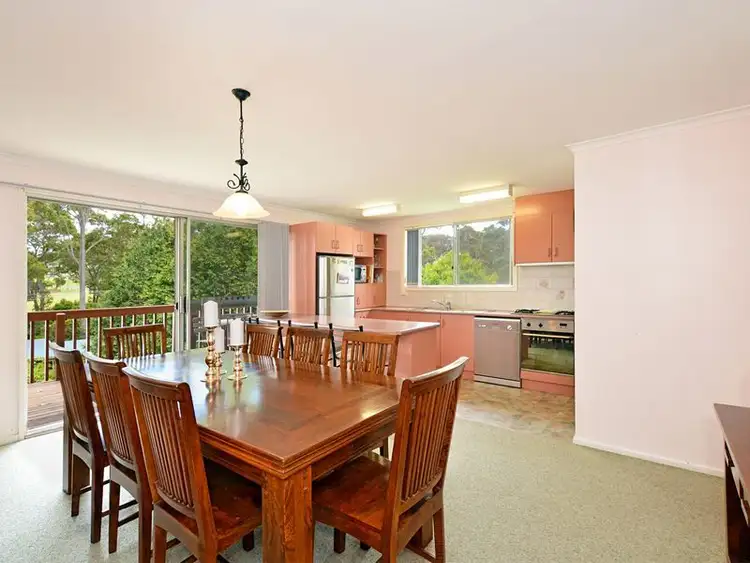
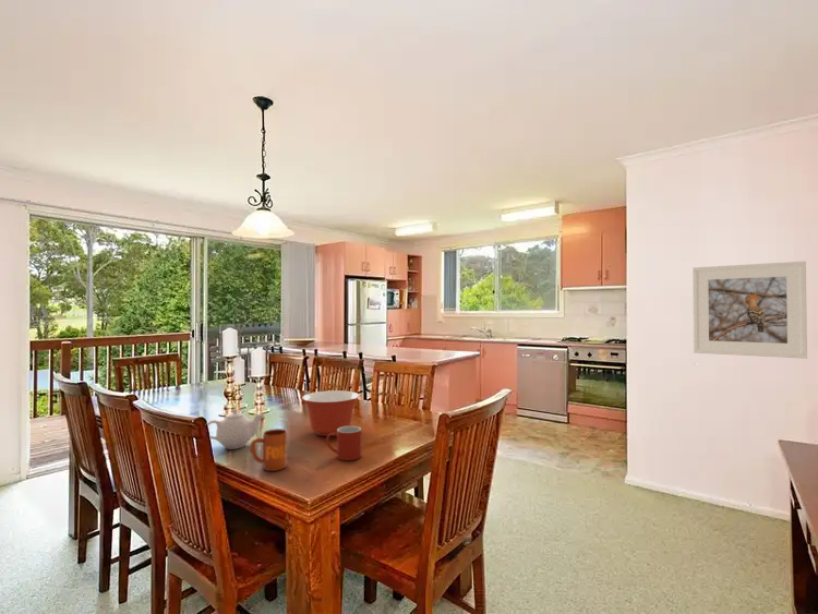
+ mug [325,425,362,461]
+ teapot [206,408,265,450]
+ mug [249,428,288,472]
+ mixing bowl [301,389,360,437]
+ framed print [691,261,808,360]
